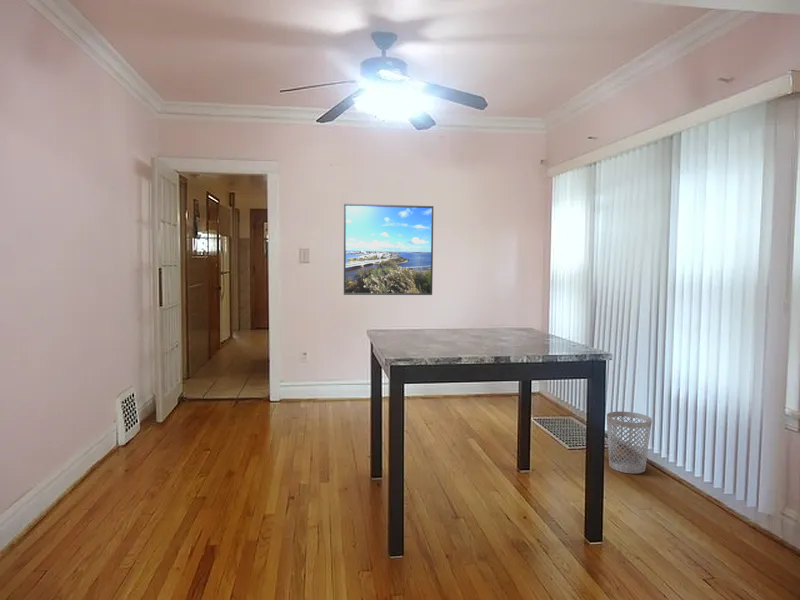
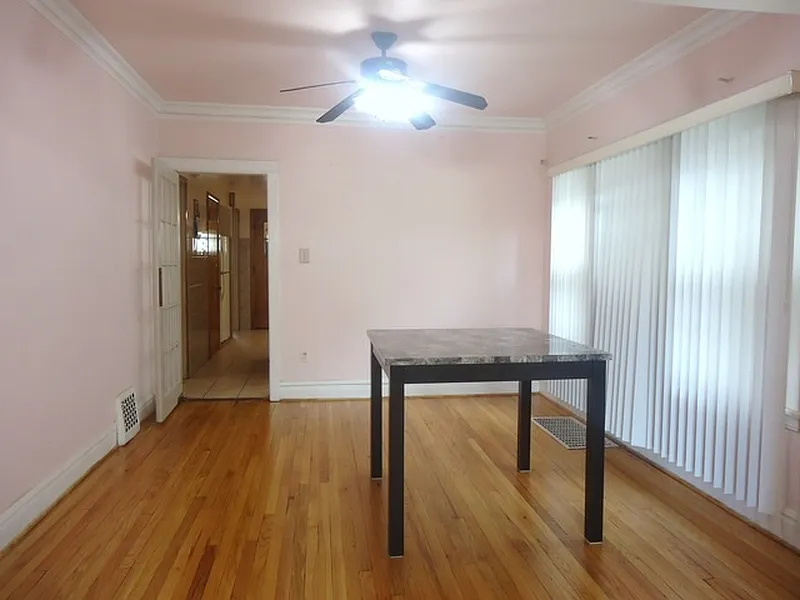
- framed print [343,203,435,296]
- wastebasket [606,410,653,474]
